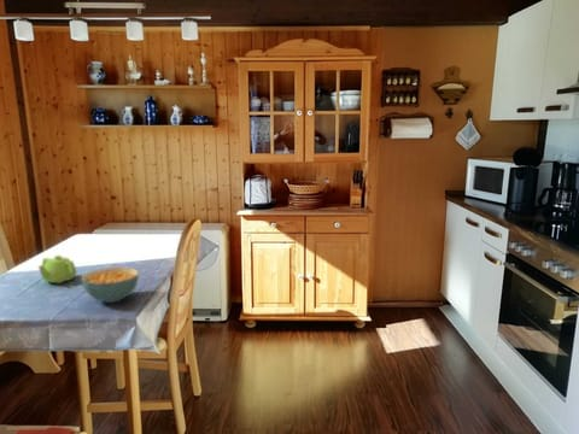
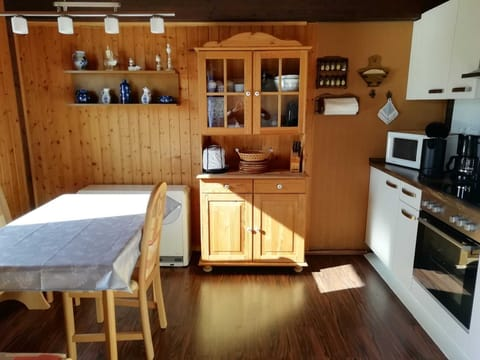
- teapot [37,254,77,285]
- cereal bowl [80,266,140,304]
